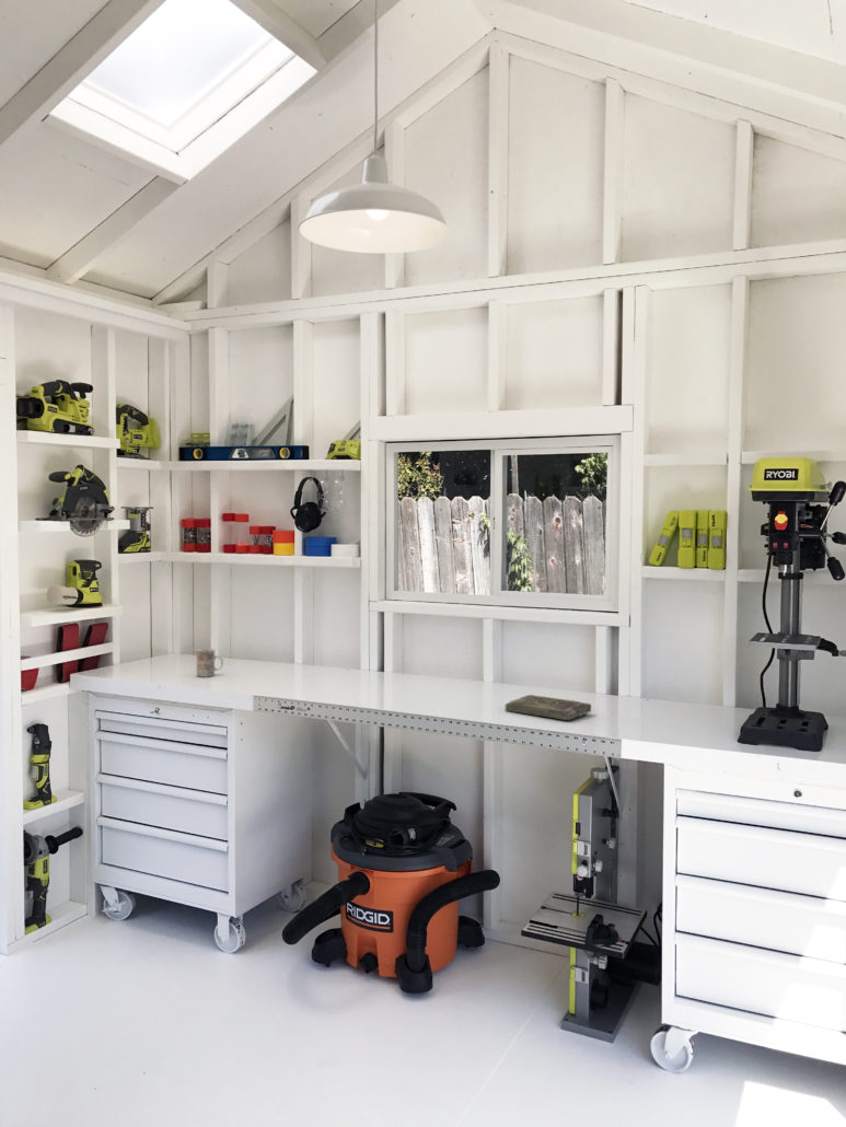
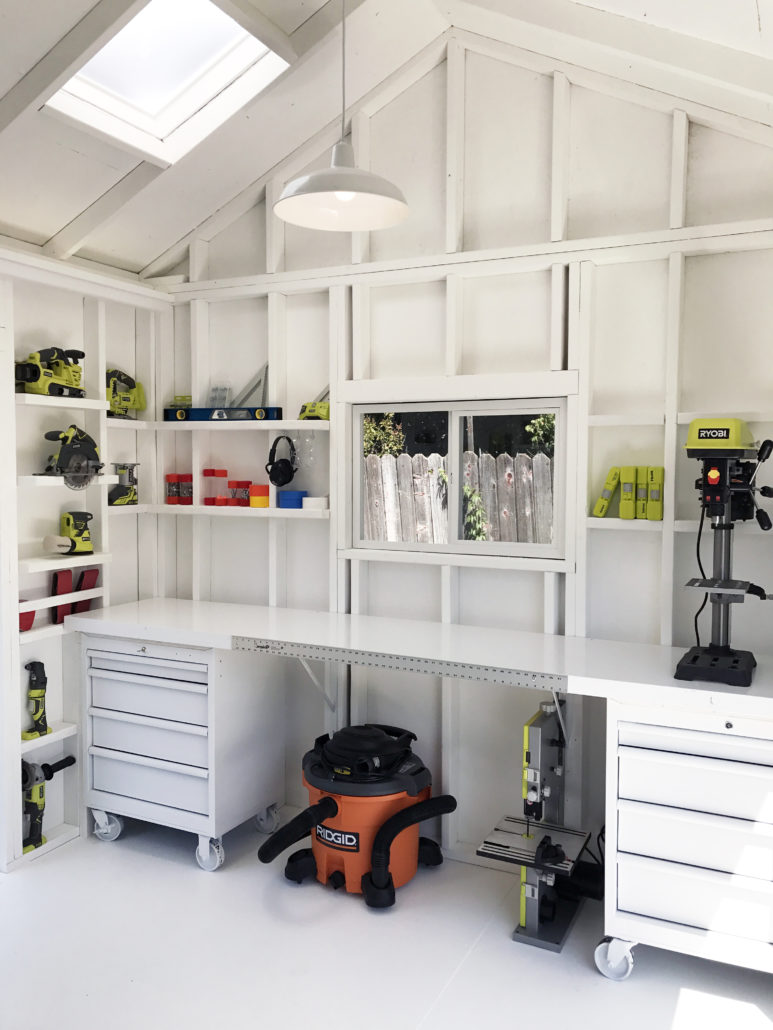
- book [505,694,592,721]
- mug [195,648,224,678]
